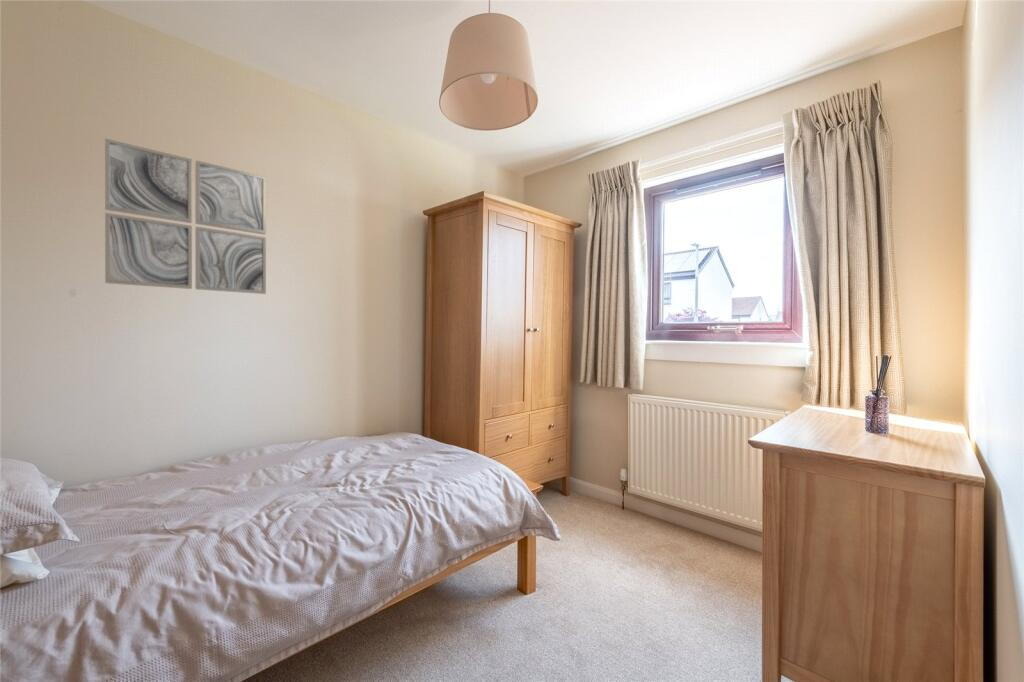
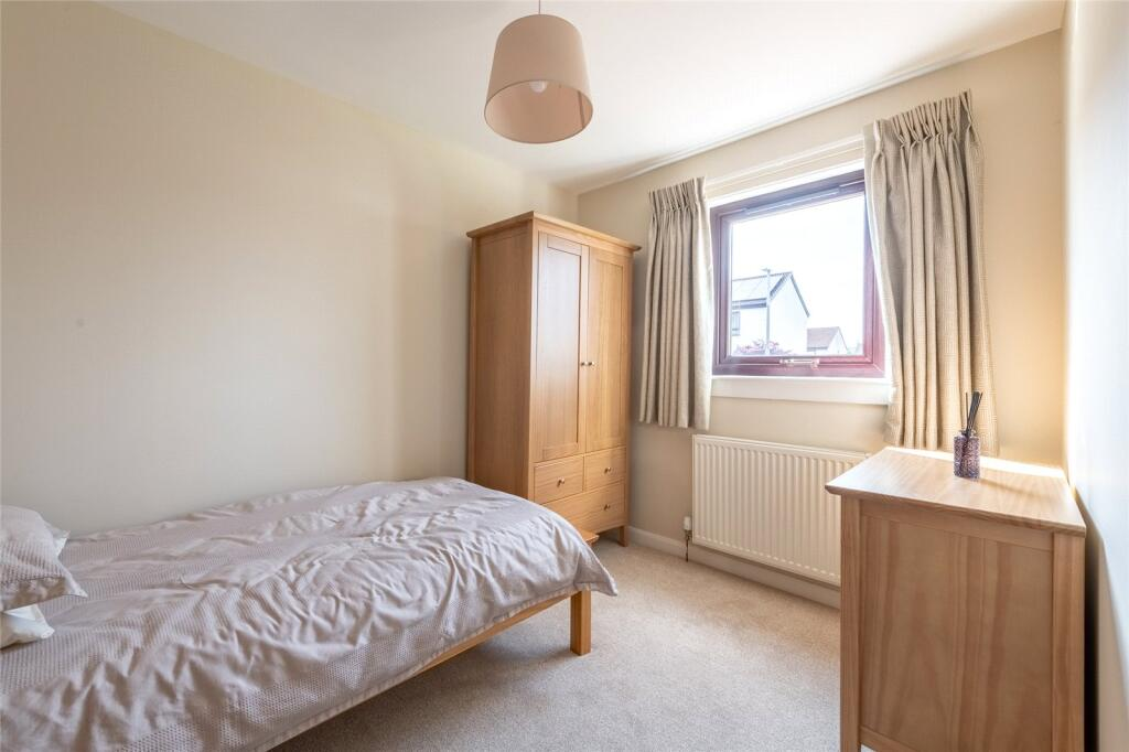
- wall art [104,137,267,295]
